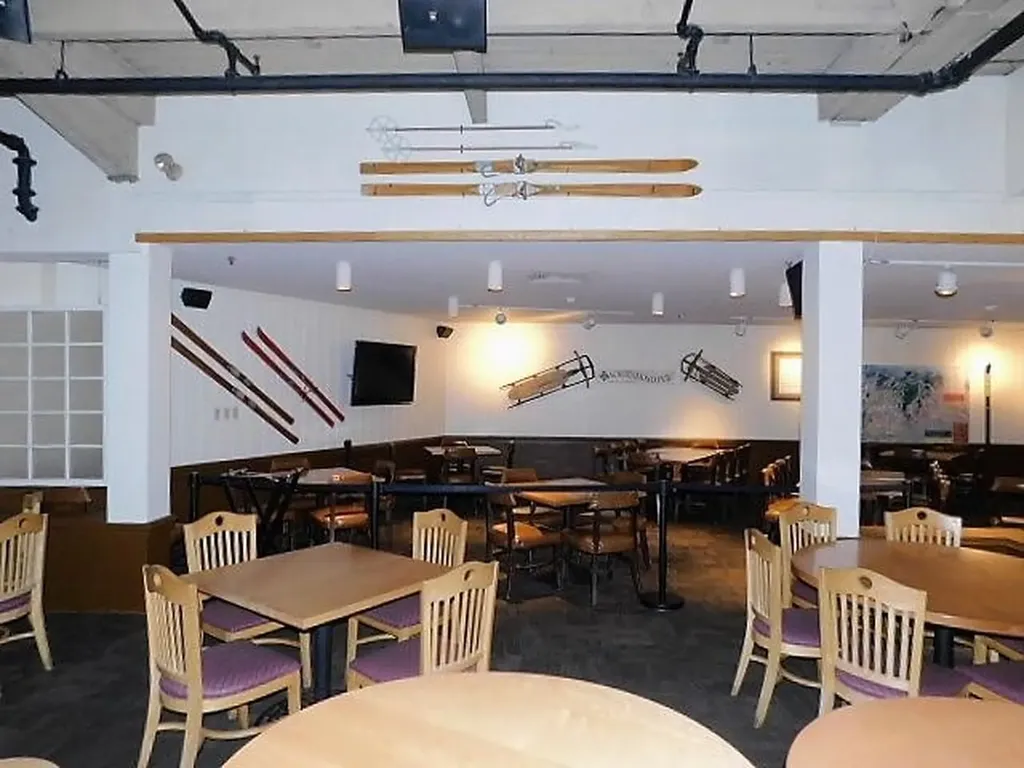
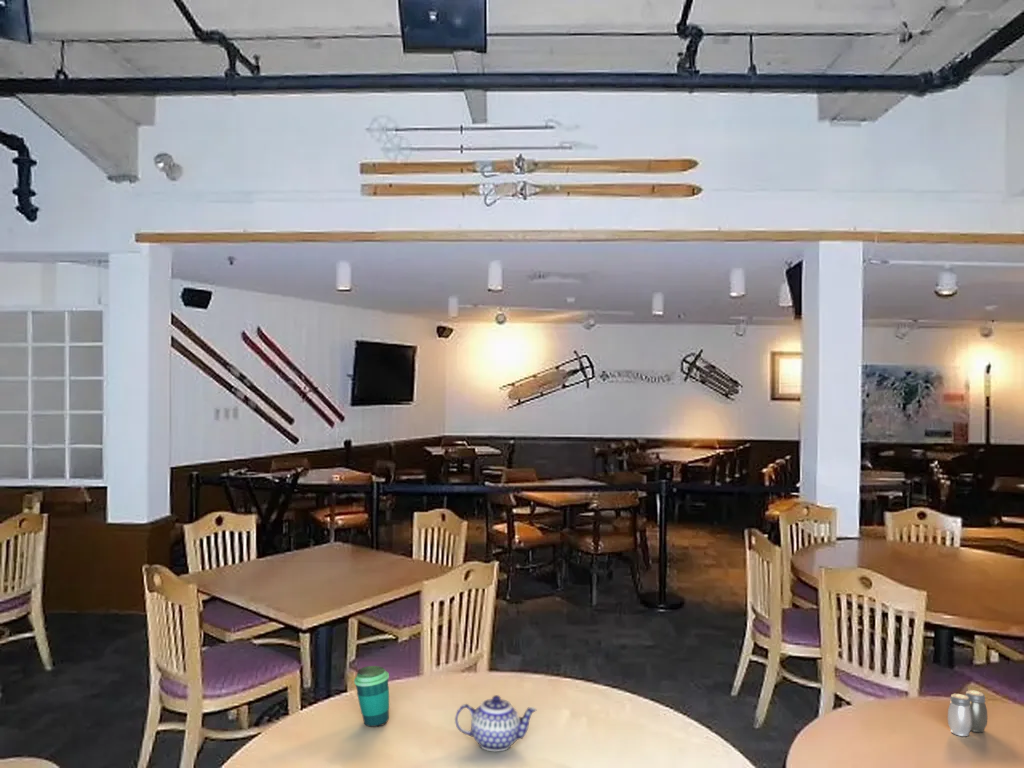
+ teapot [454,694,538,752]
+ cup [353,665,390,728]
+ salt and pepper shaker [947,689,989,737]
